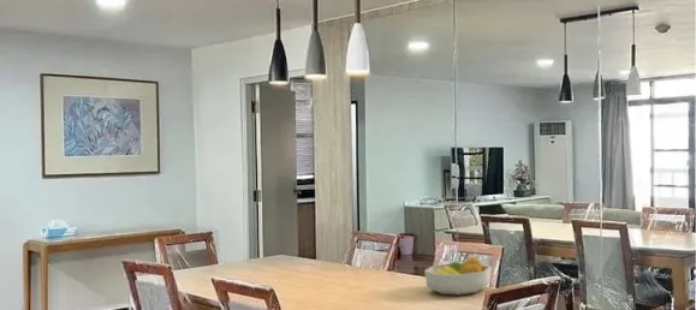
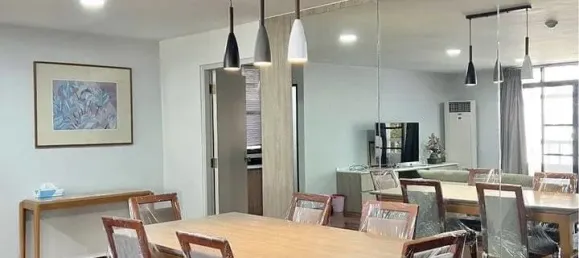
- fruit bowl [423,255,493,297]
